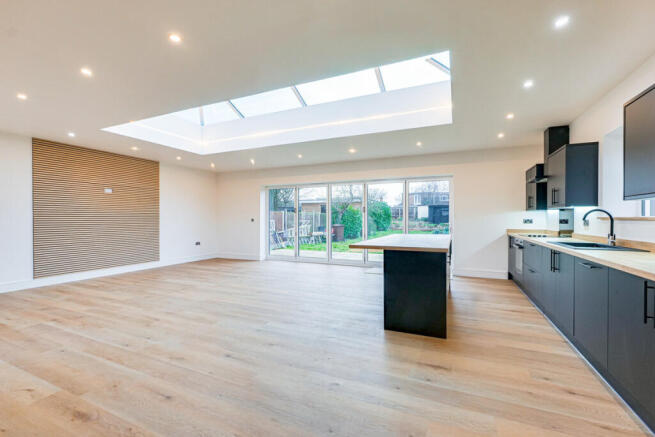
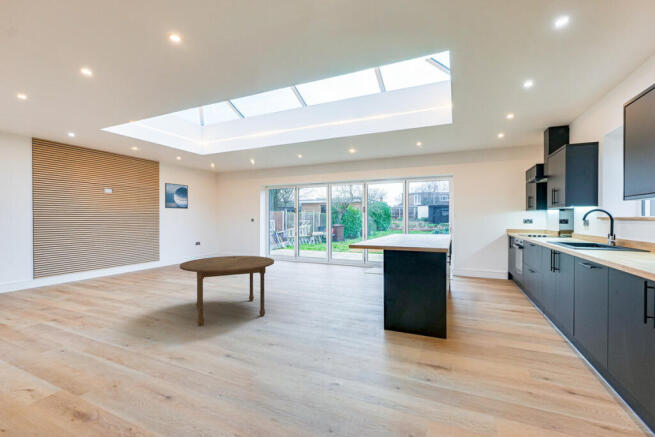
+ dining table [179,255,275,327]
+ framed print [164,182,189,210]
